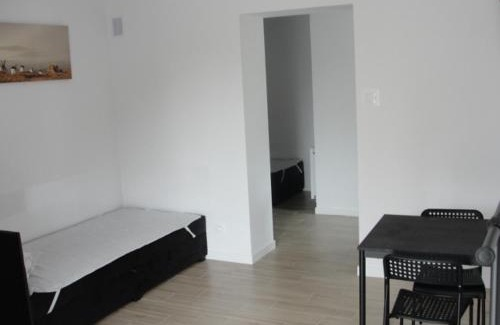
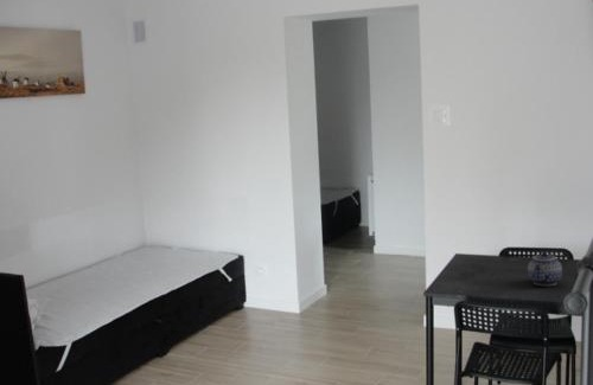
+ teapot [527,250,563,287]
